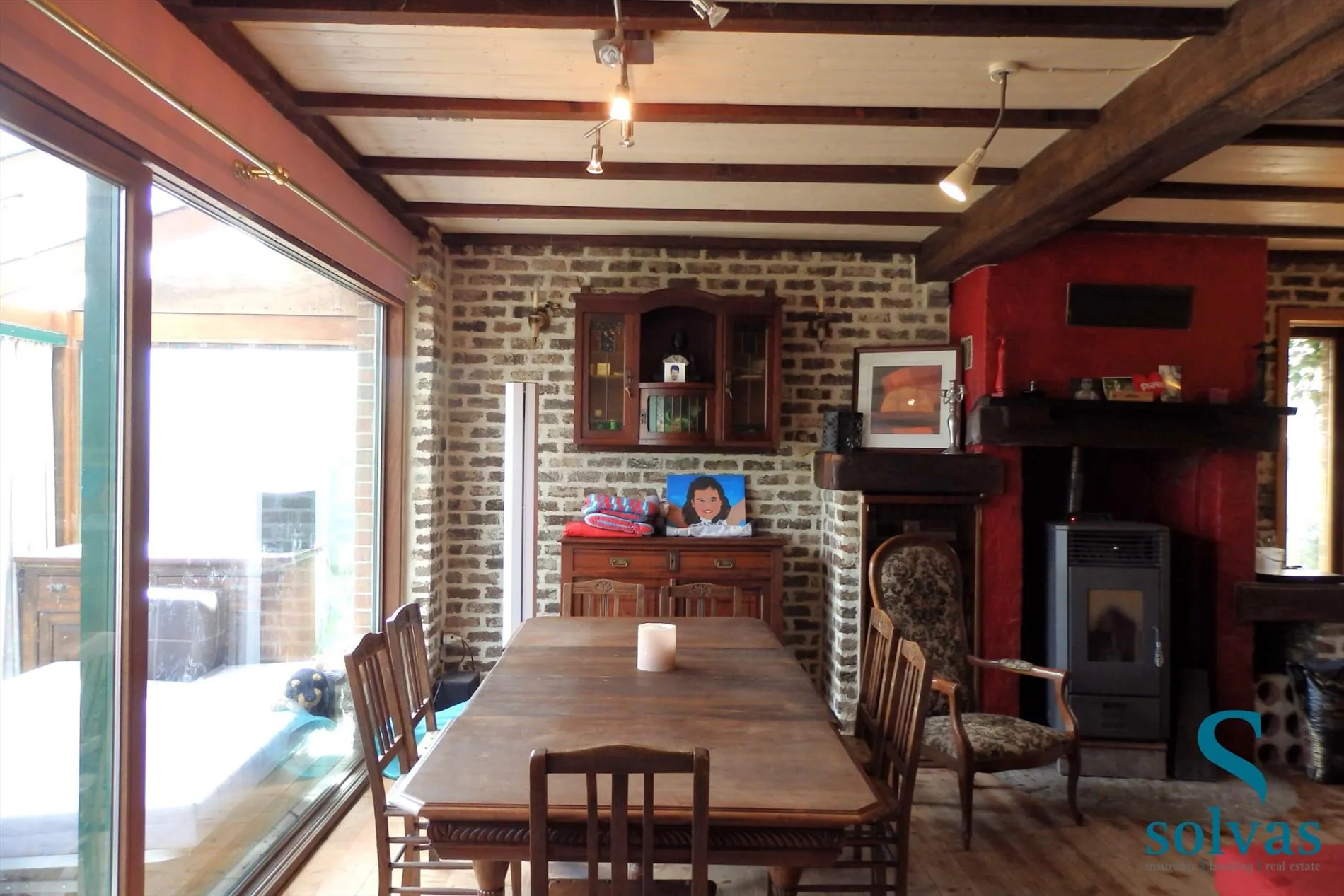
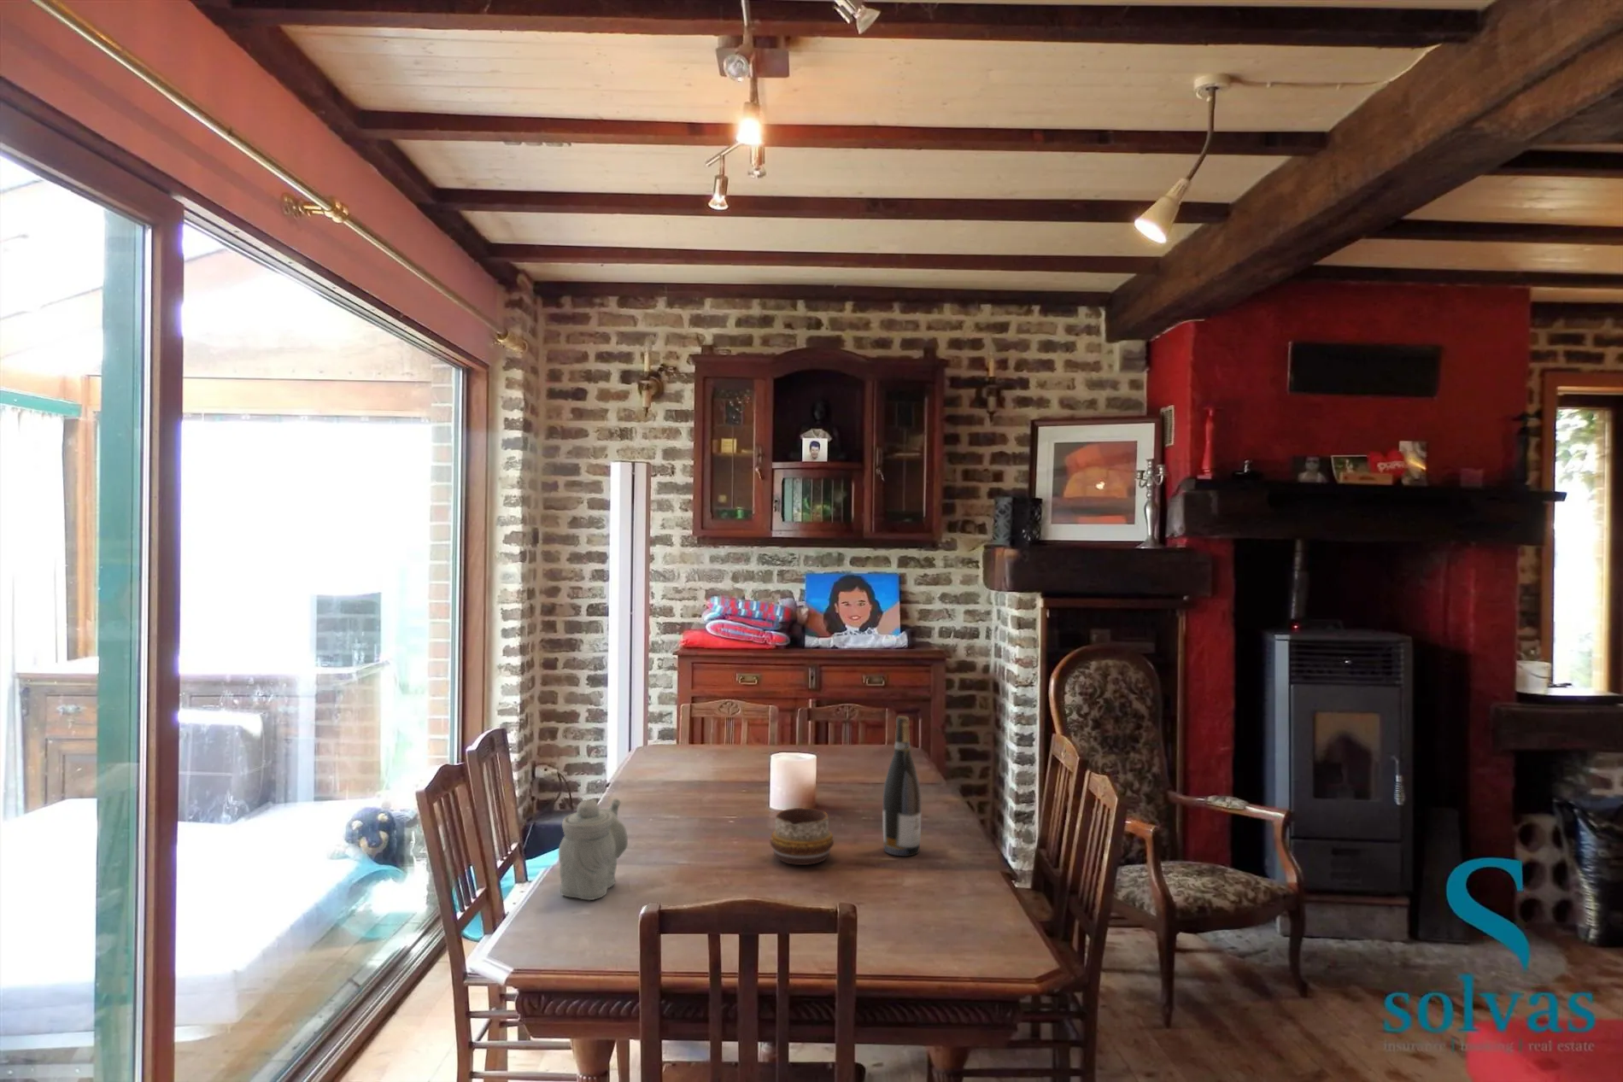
+ wine bottle [883,715,921,857]
+ teapot [558,797,629,901]
+ decorative bowl [769,807,834,866]
